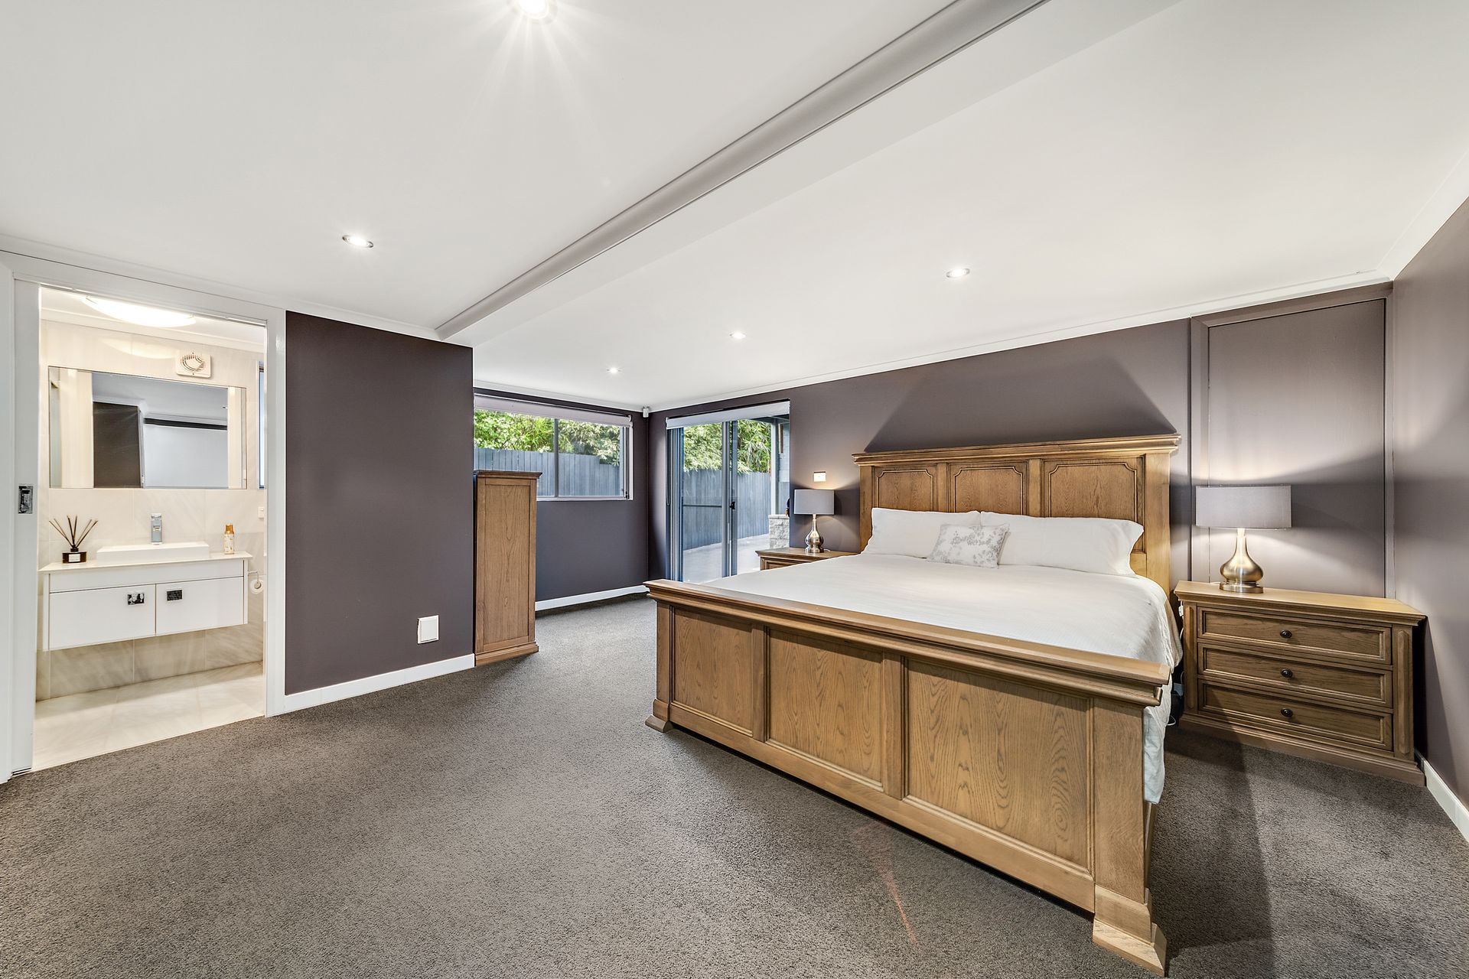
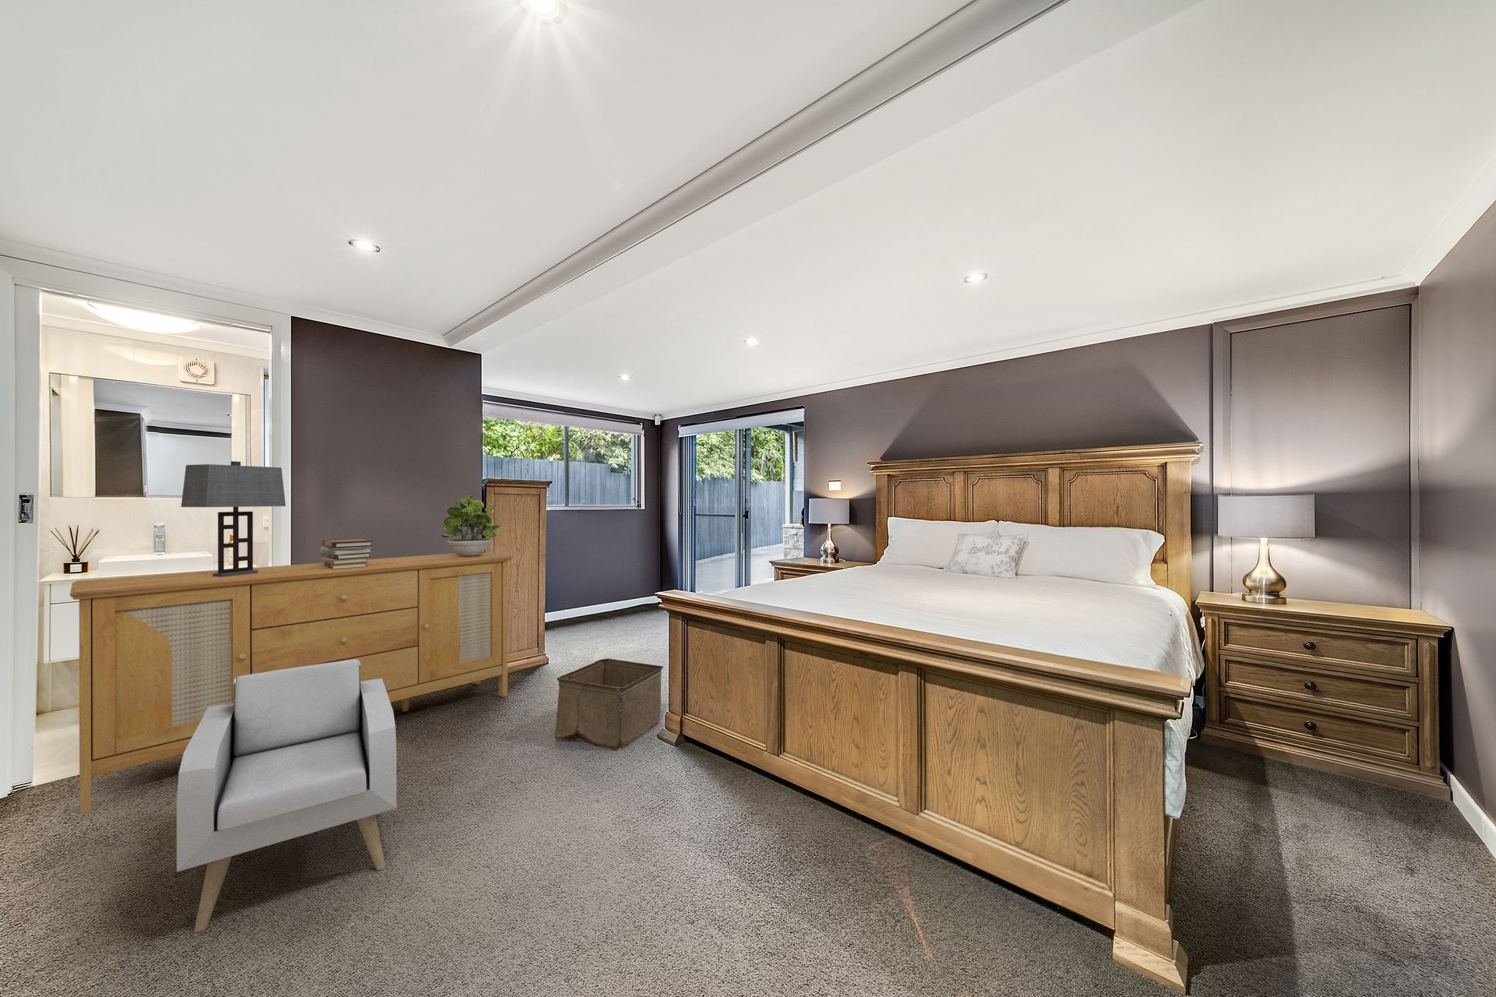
+ sideboard [69,552,513,815]
+ table lamp [180,461,287,578]
+ armchair [176,659,397,934]
+ book stack [319,537,373,570]
+ potted plant [441,493,501,556]
+ storage bin [554,658,663,751]
